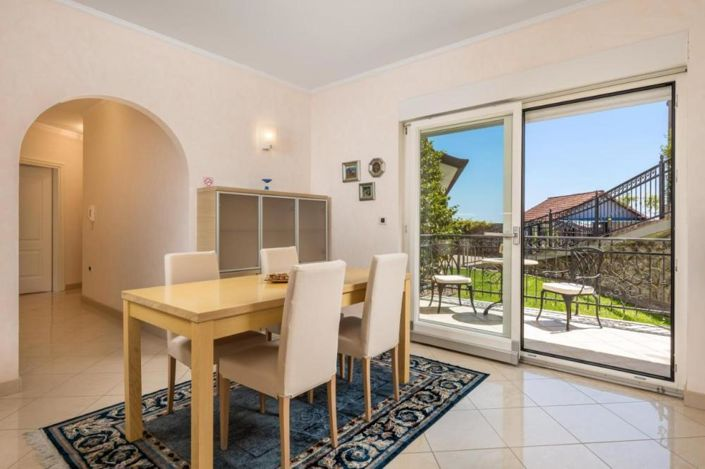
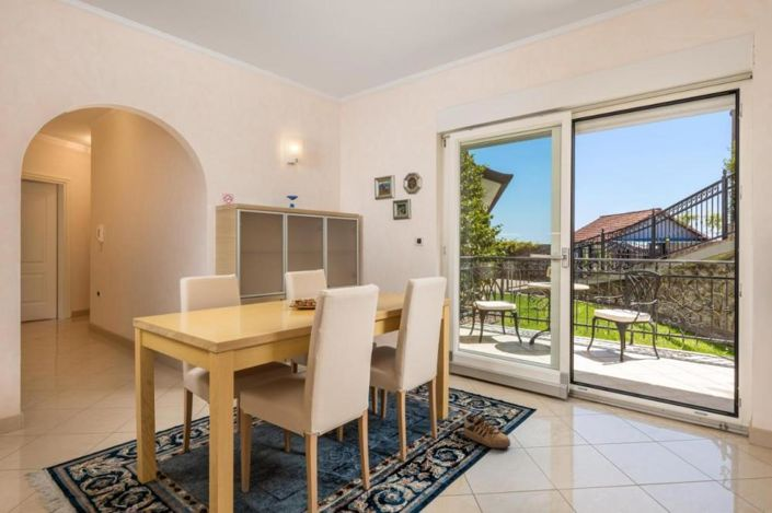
+ shoe [459,412,511,450]
